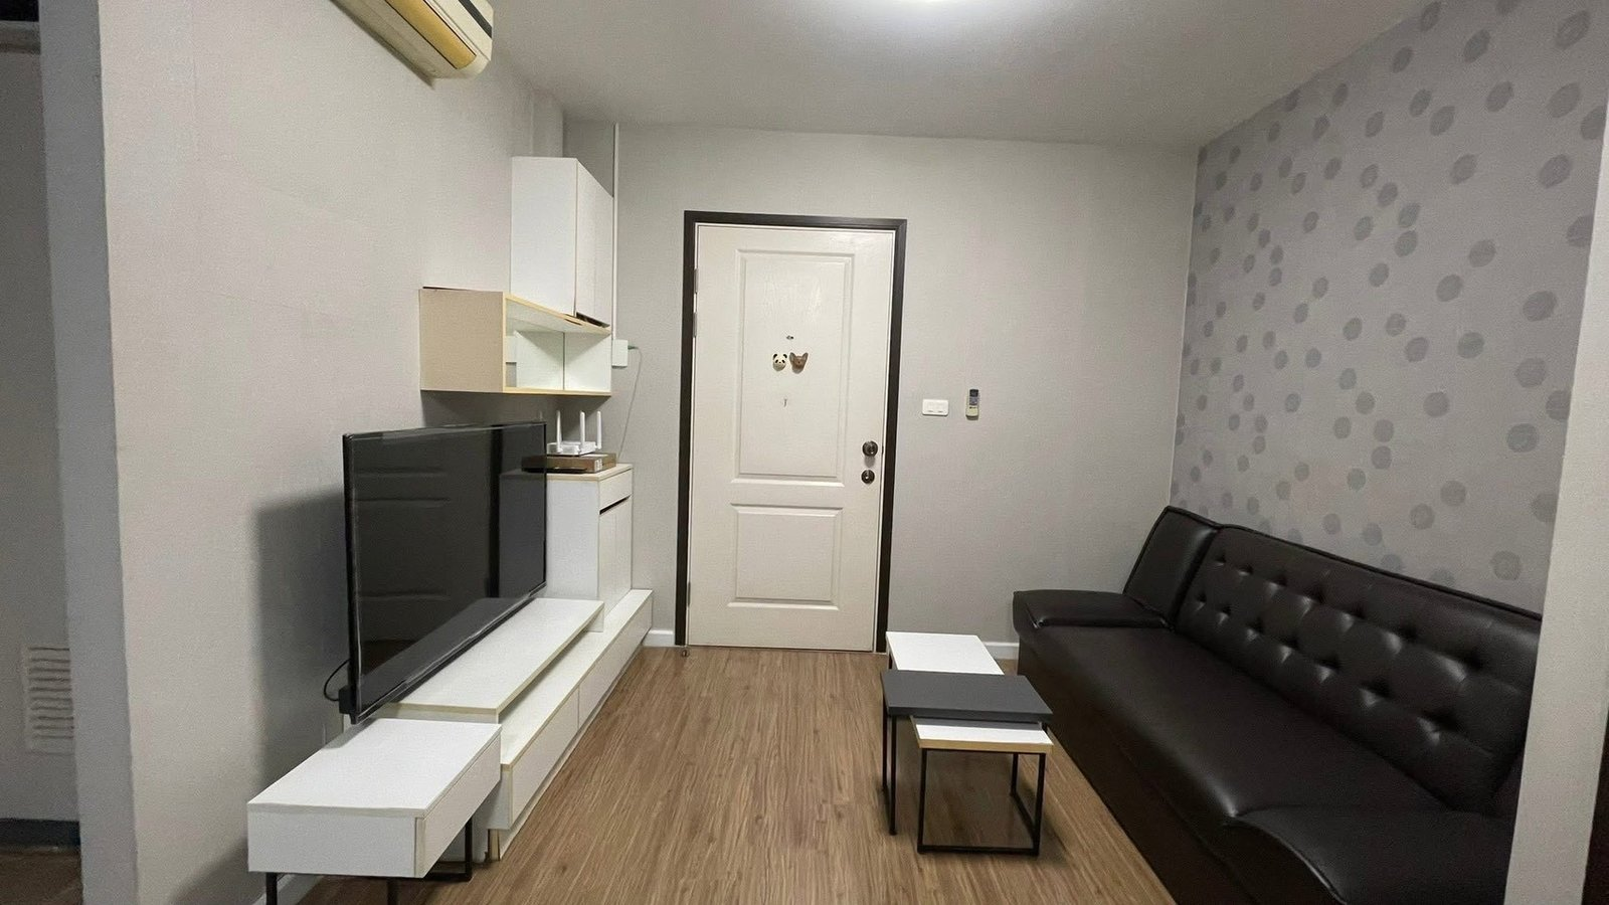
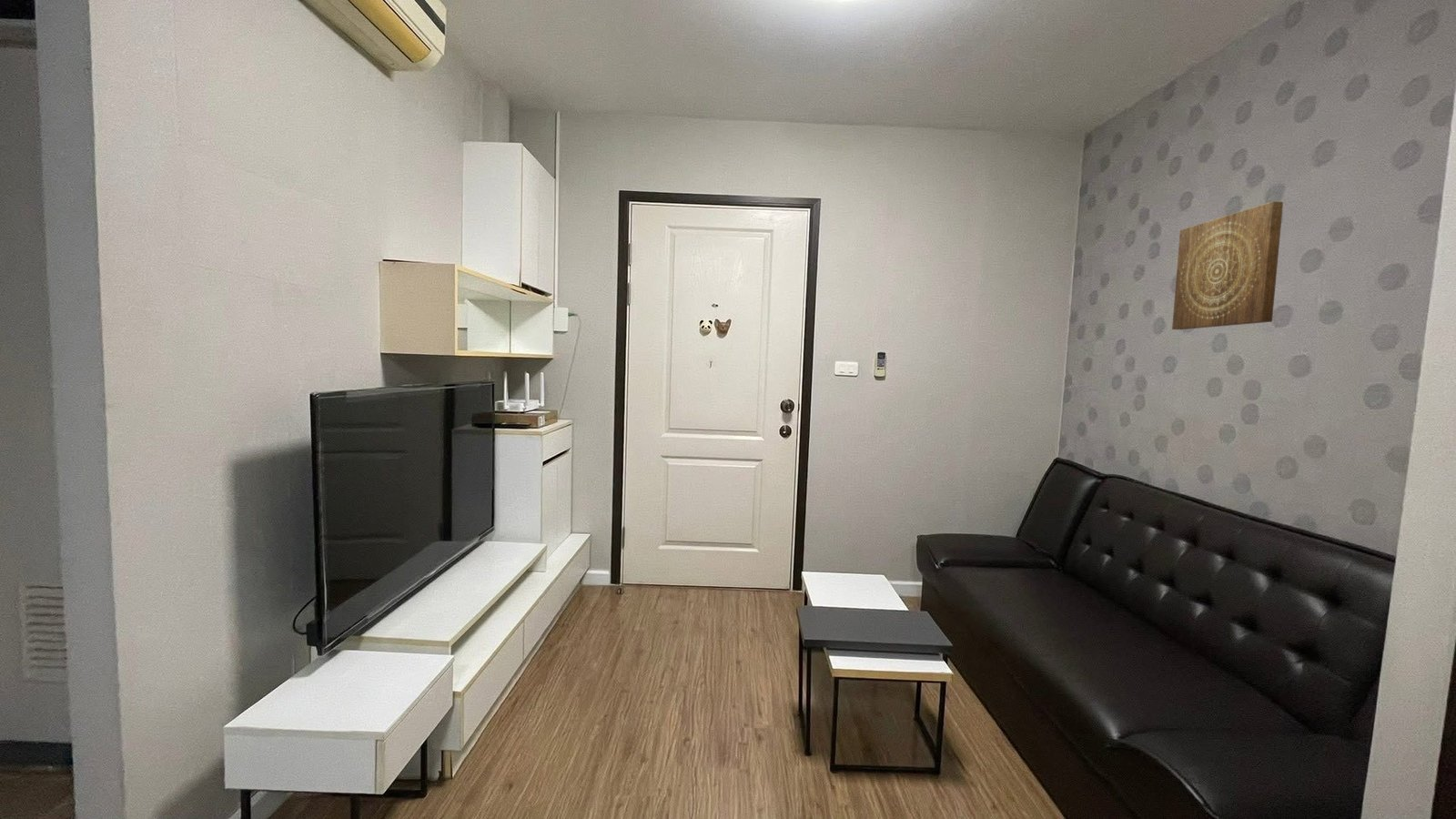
+ wall art [1171,200,1284,330]
